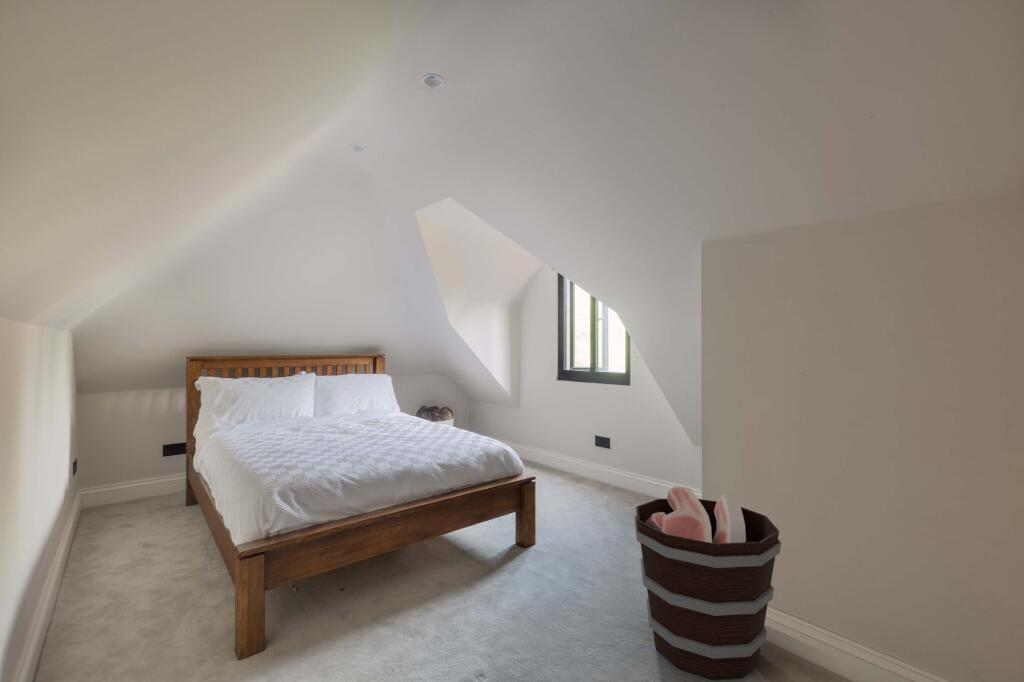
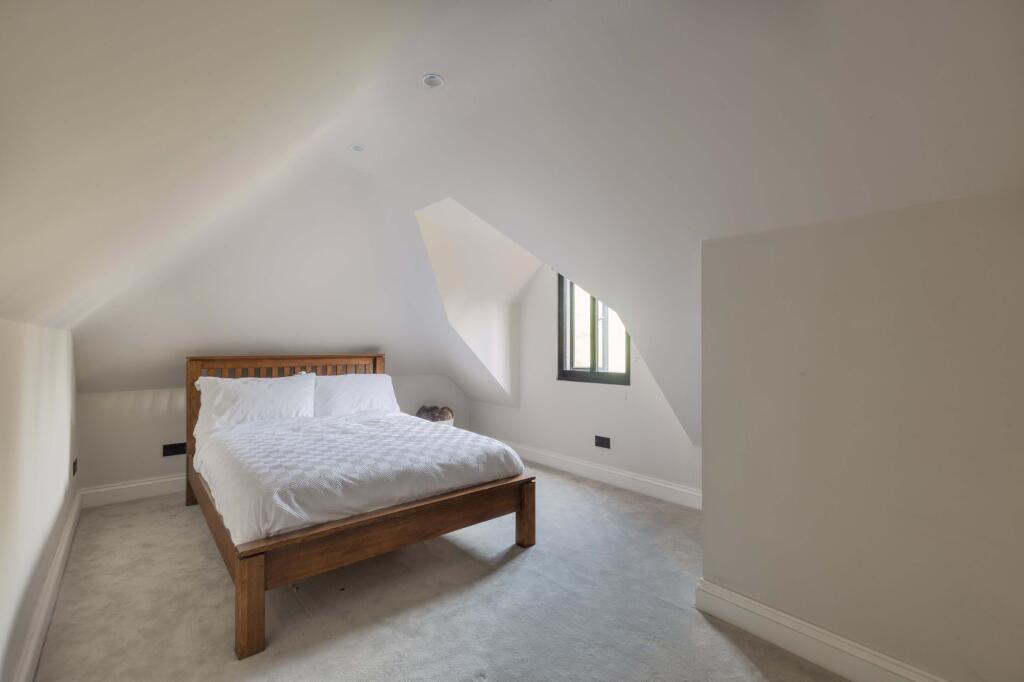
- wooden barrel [634,486,782,680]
